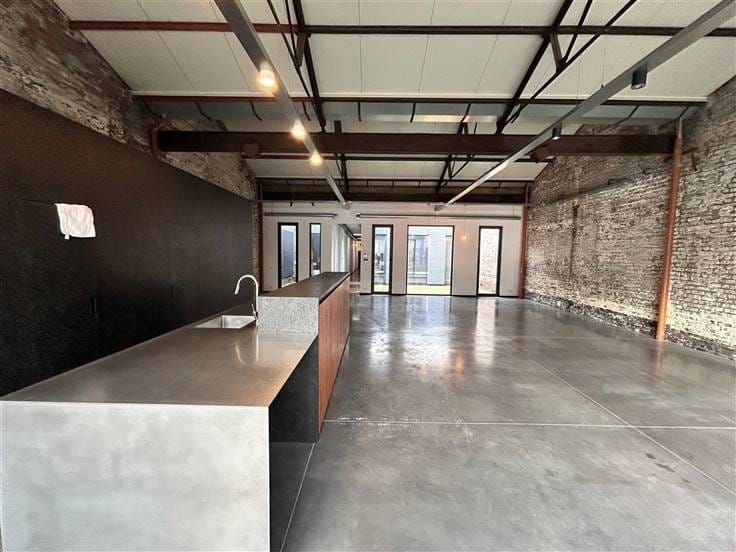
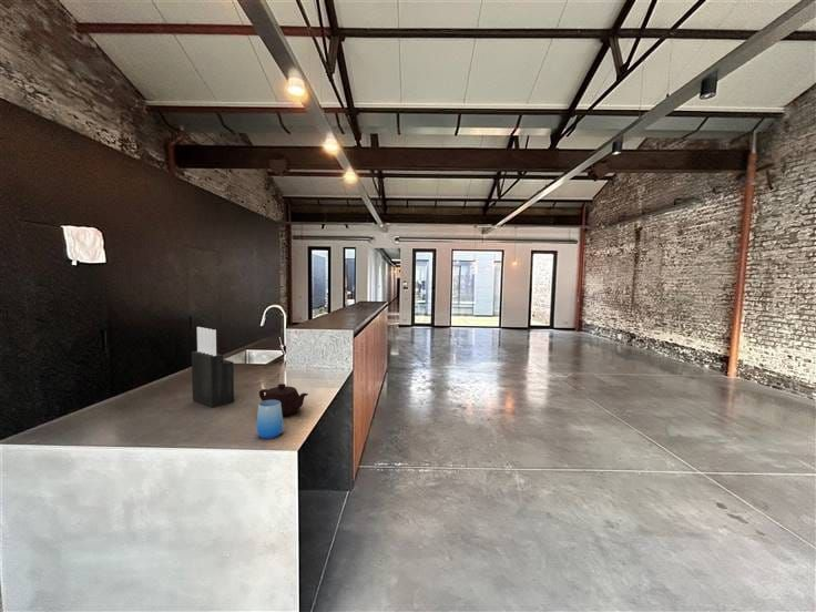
+ knife block [191,326,235,409]
+ teapot [258,382,309,417]
+ cup [255,400,284,440]
